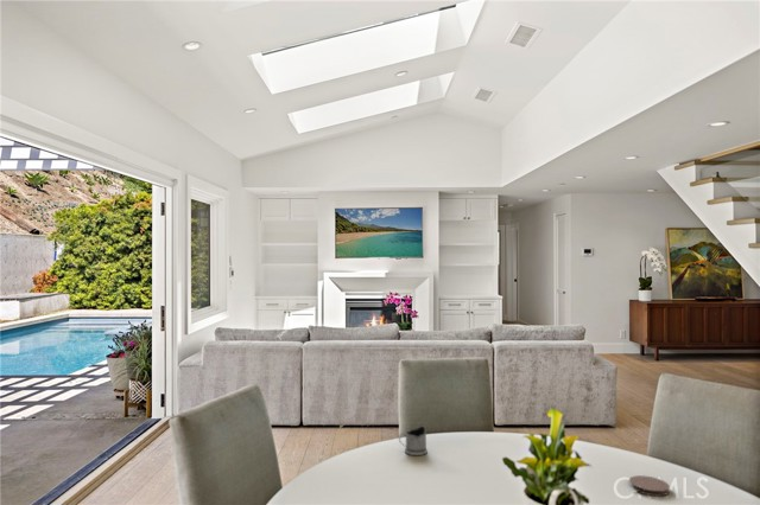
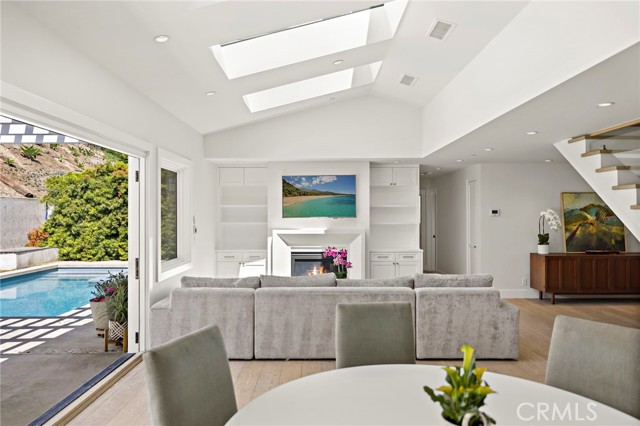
- coaster [628,474,671,497]
- tea glass holder [398,426,429,456]
